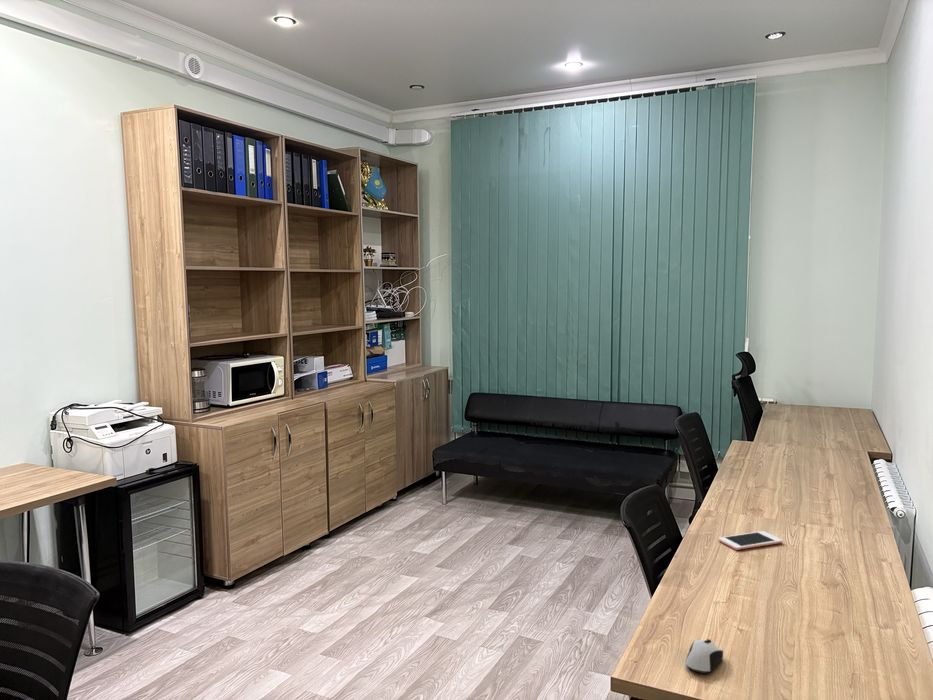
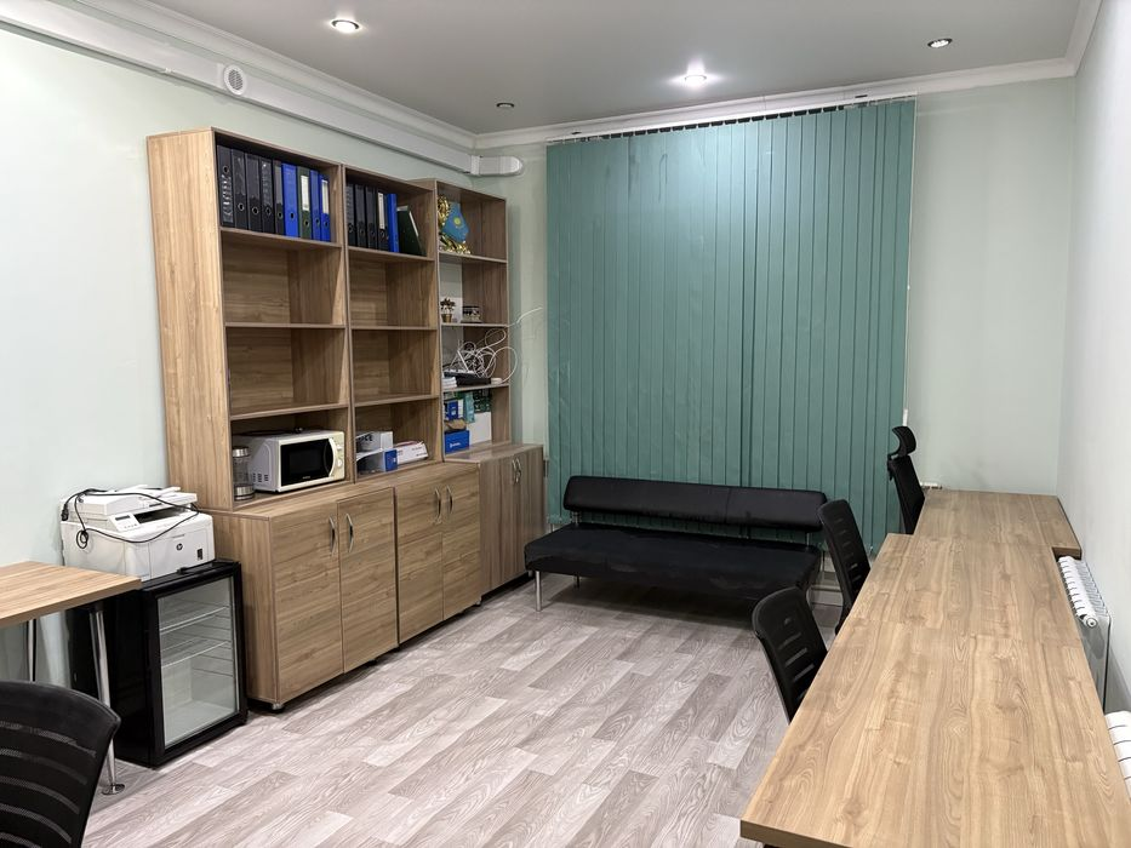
- cell phone [718,530,784,551]
- computer mouse [684,638,724,675]
